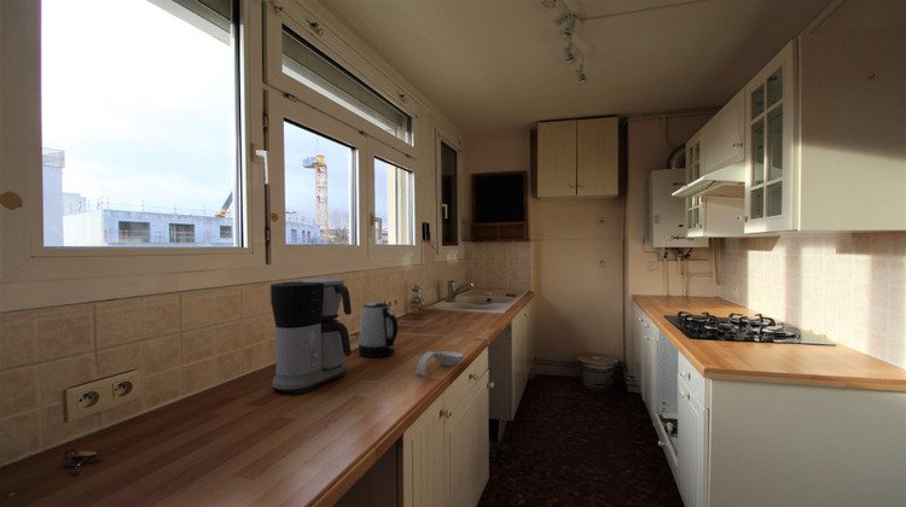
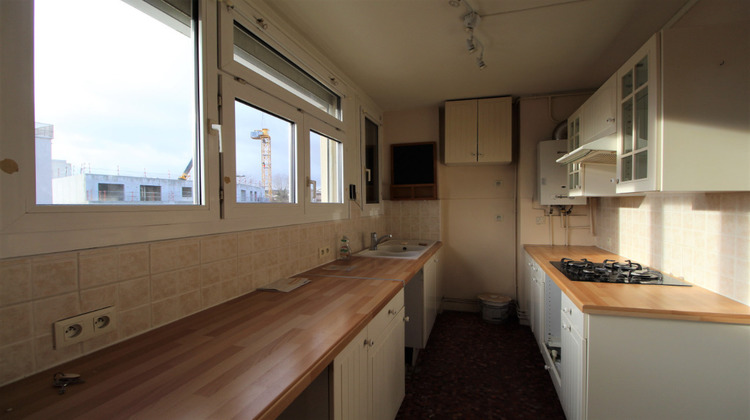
- coffee maker [269,278,353,395]
- kettle [358,301,399,359]
- spoon rest [414,350,465,377]
